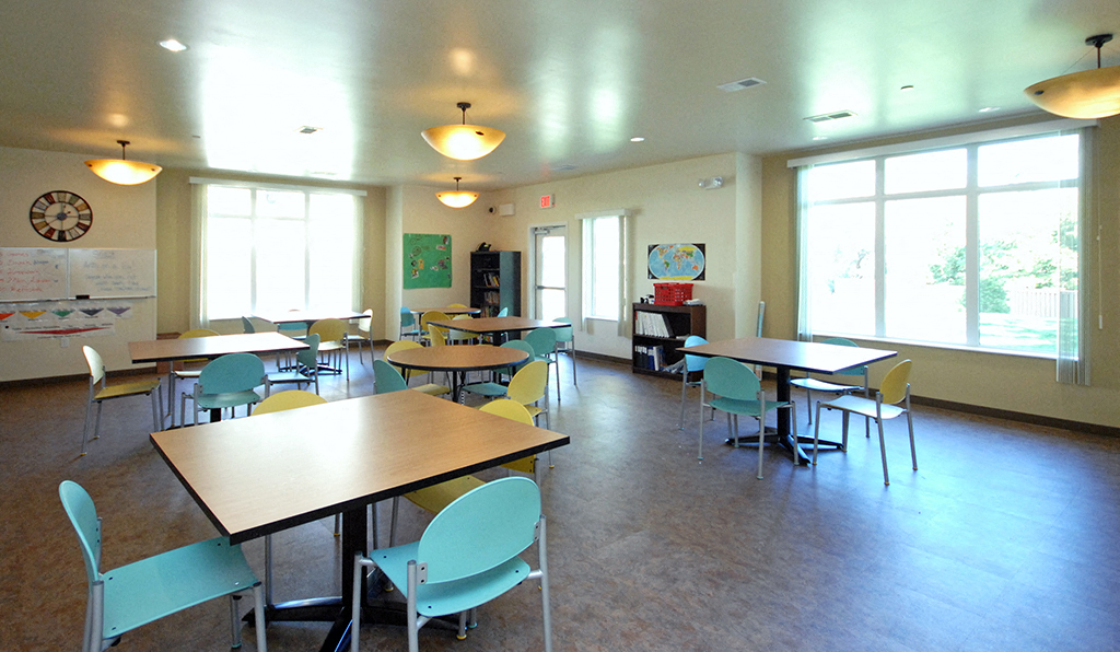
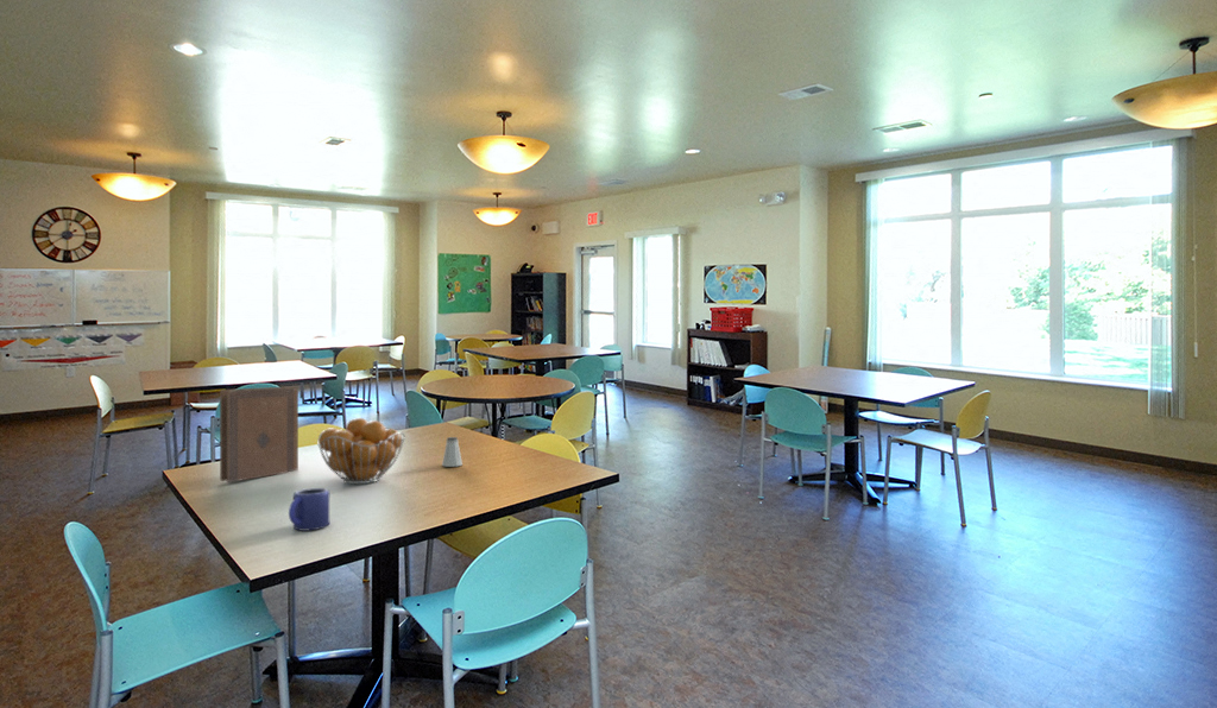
+ fruit basket [316,417,406,485]
+ saltshaker [441,436,464,468]
+ mug [288,487,330,532]
+ book [219,386,299,483]
